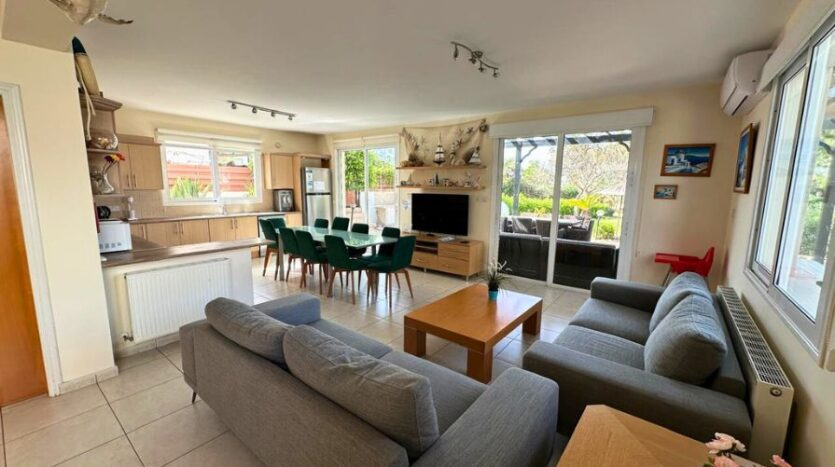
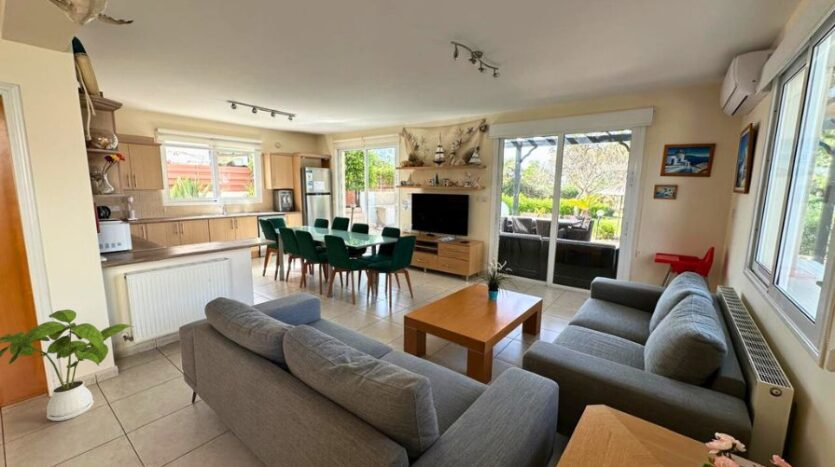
+ house plant [0,309,134,422]
